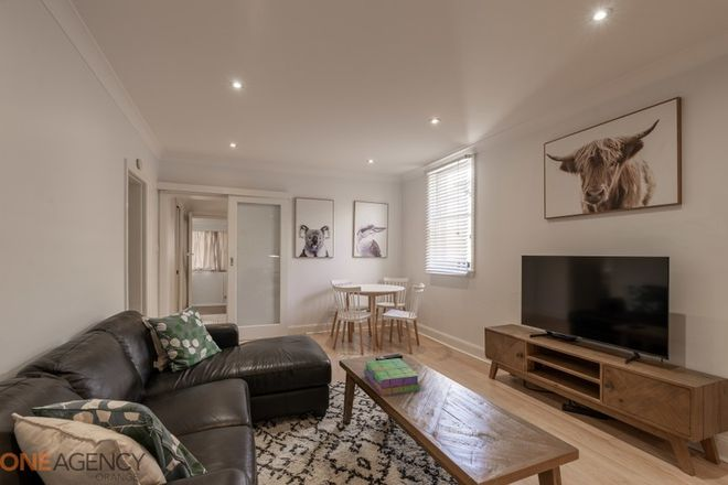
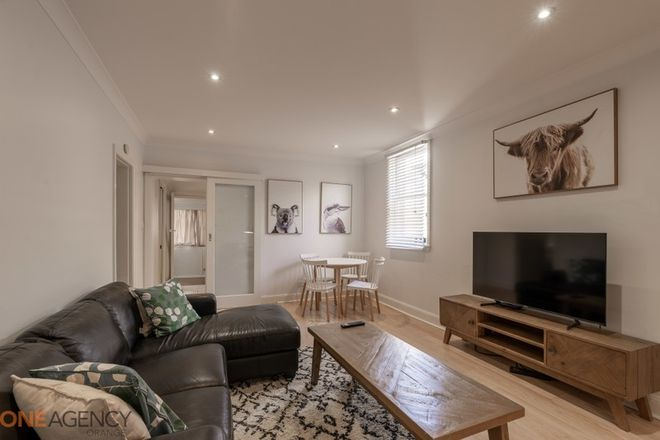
- stack of books [363,357,422,397]
